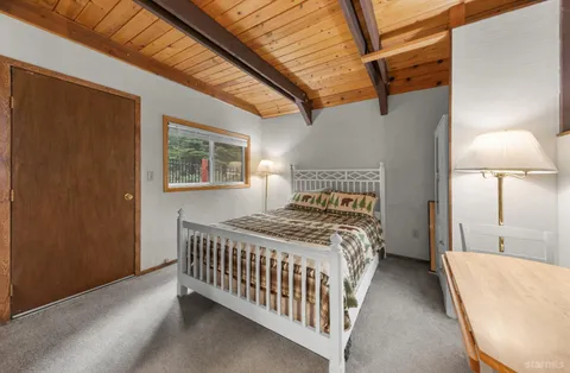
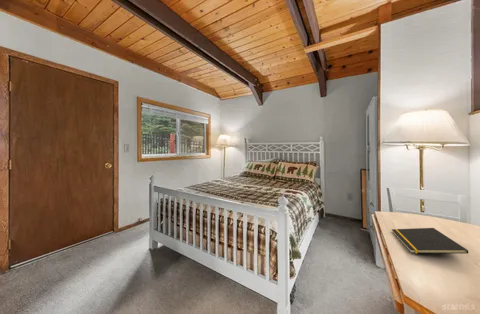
+ notepad [391,227,469,255]
